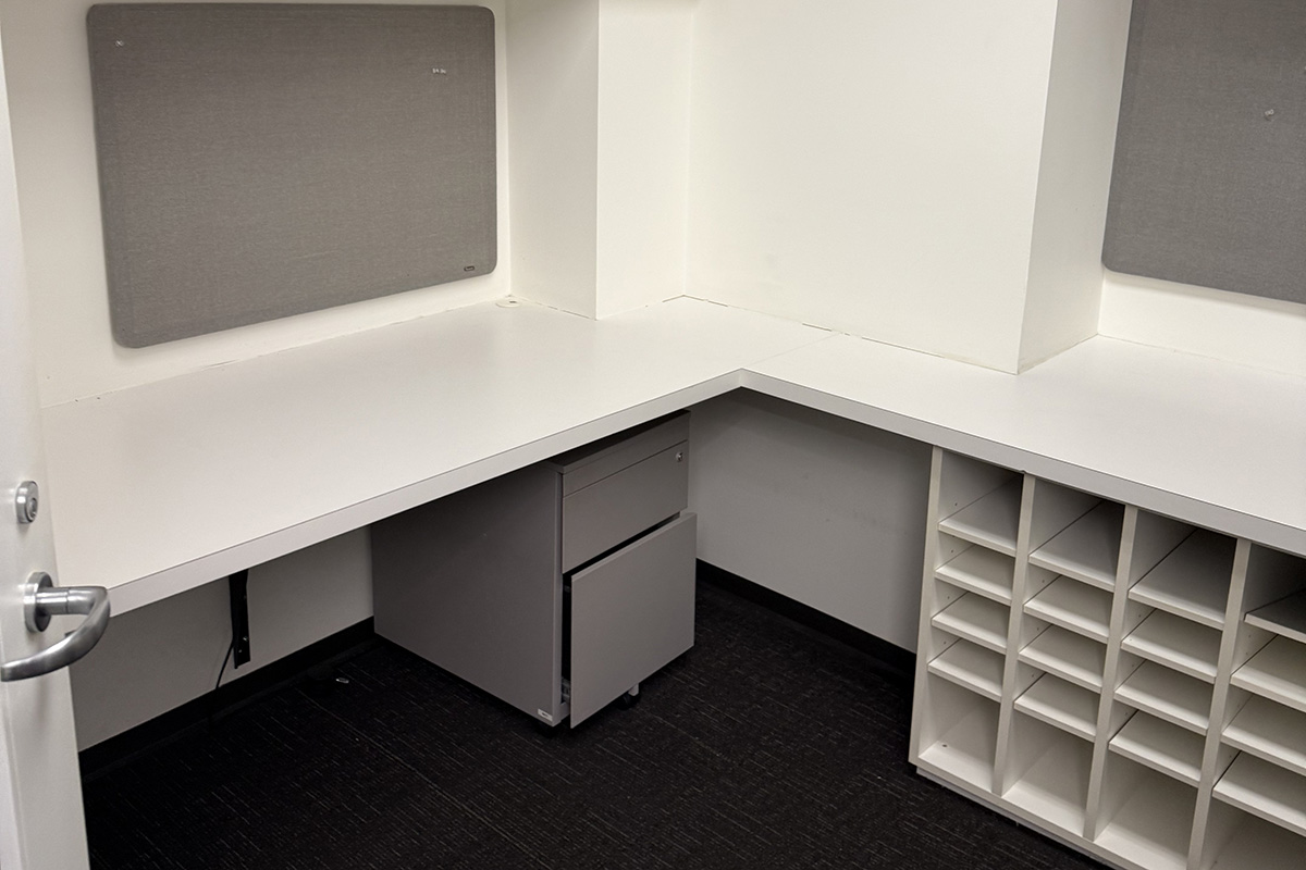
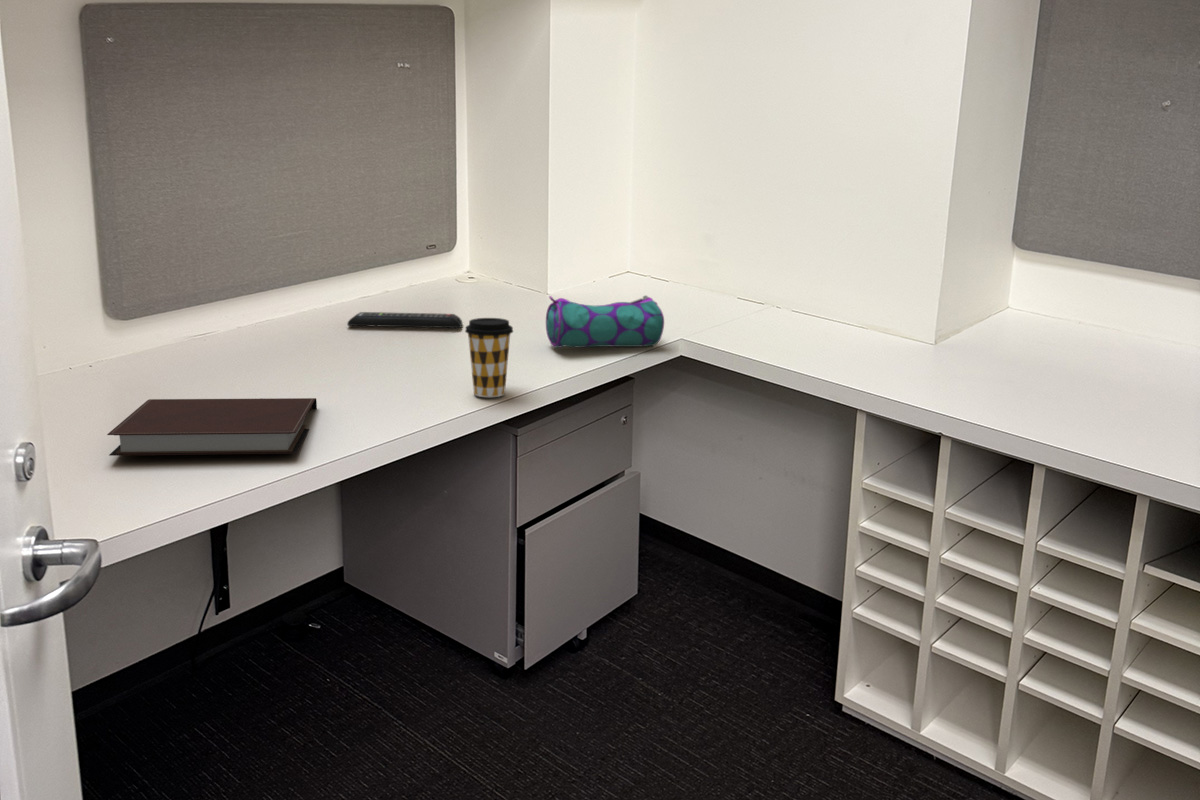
+ coffee cup [464,317,514,398]
+ remote control [346,311,464,329]
+ pencil case [545,294,665,349]
+ notebook [106,397,318,457]
